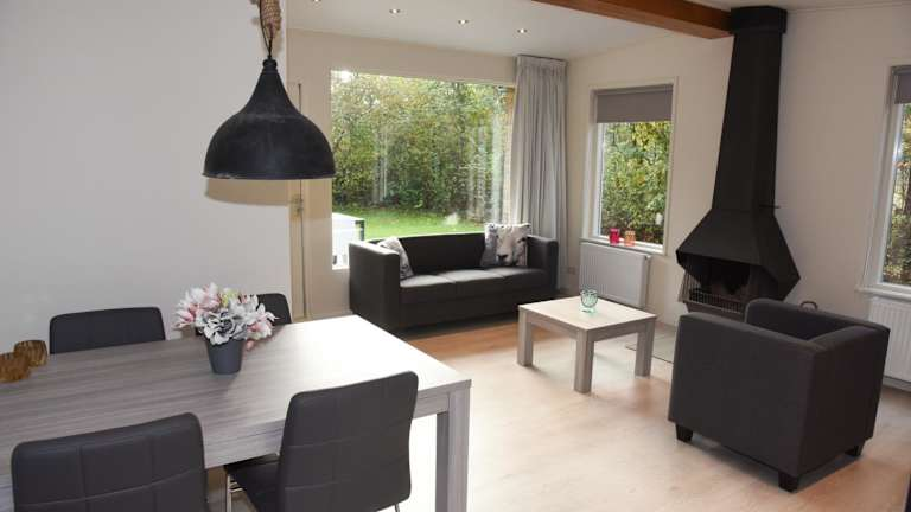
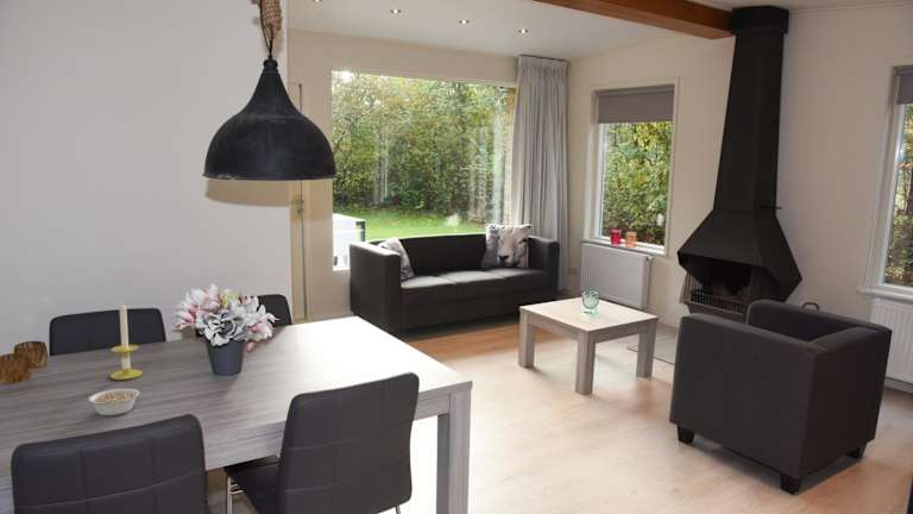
+ legume [87,388,141,416]
+ candle [109,301,144,381]
